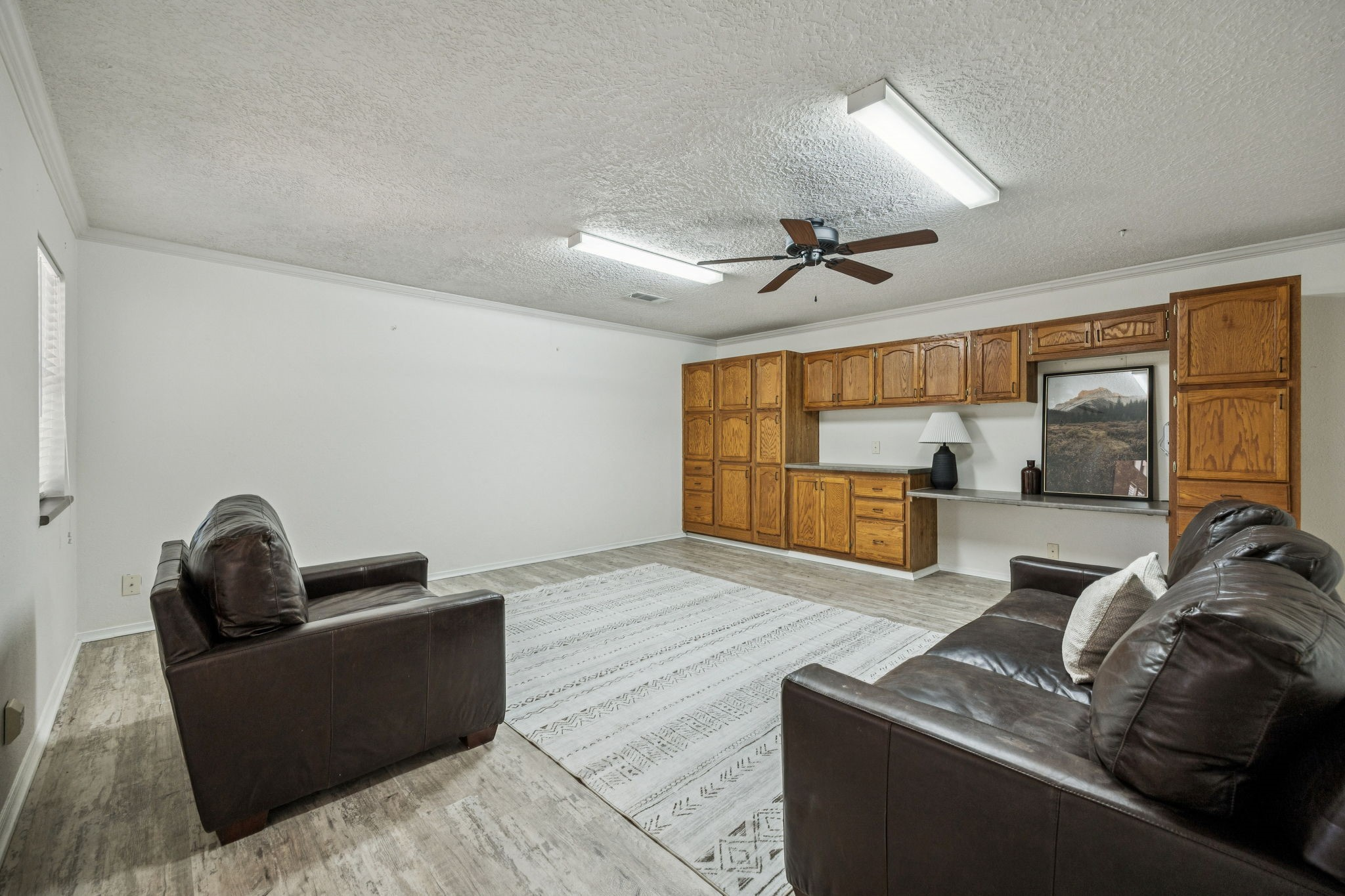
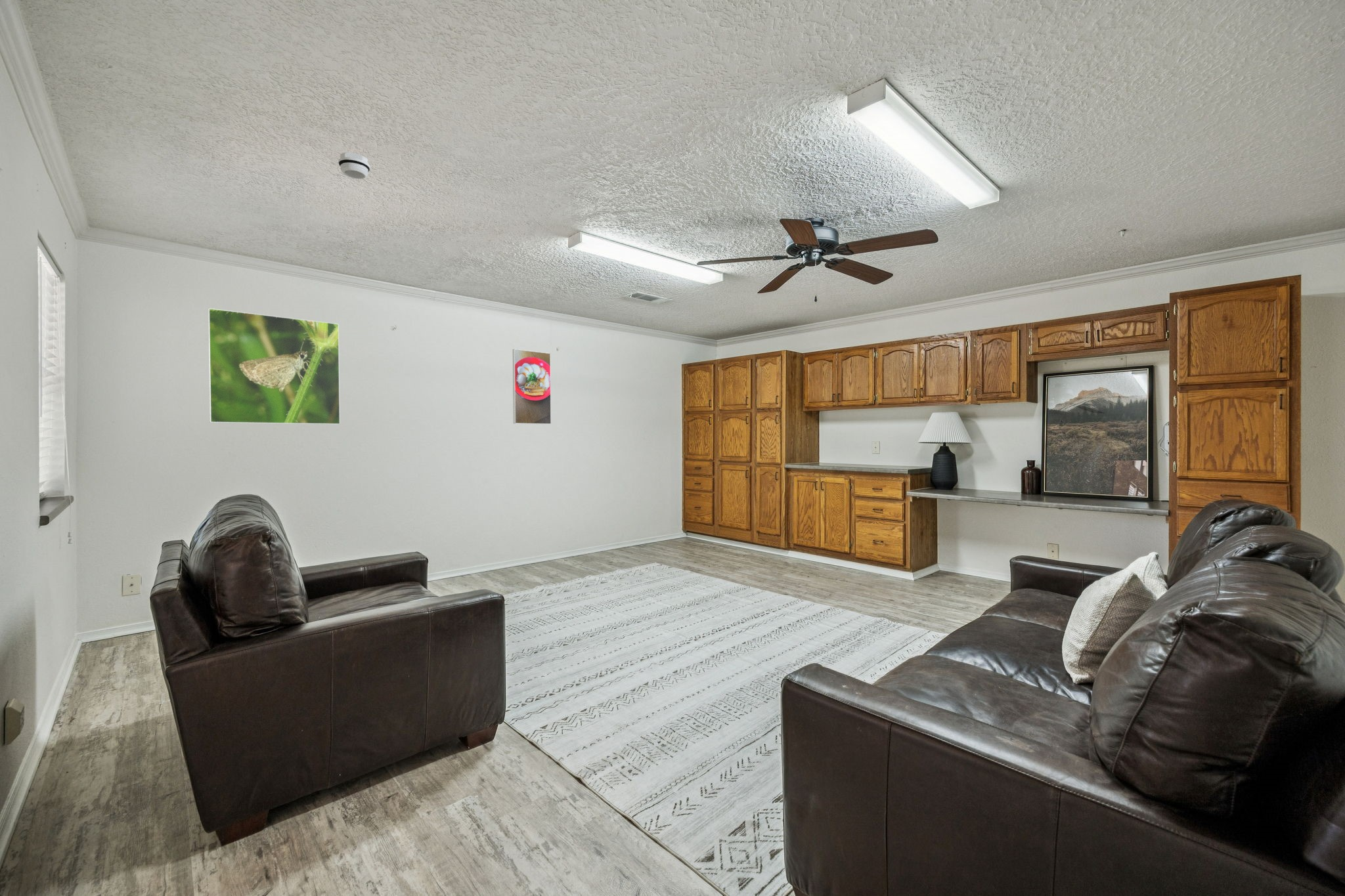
+ smoke detector [338,152,370,180]
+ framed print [512,349,552,425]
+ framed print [208,308,341,425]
